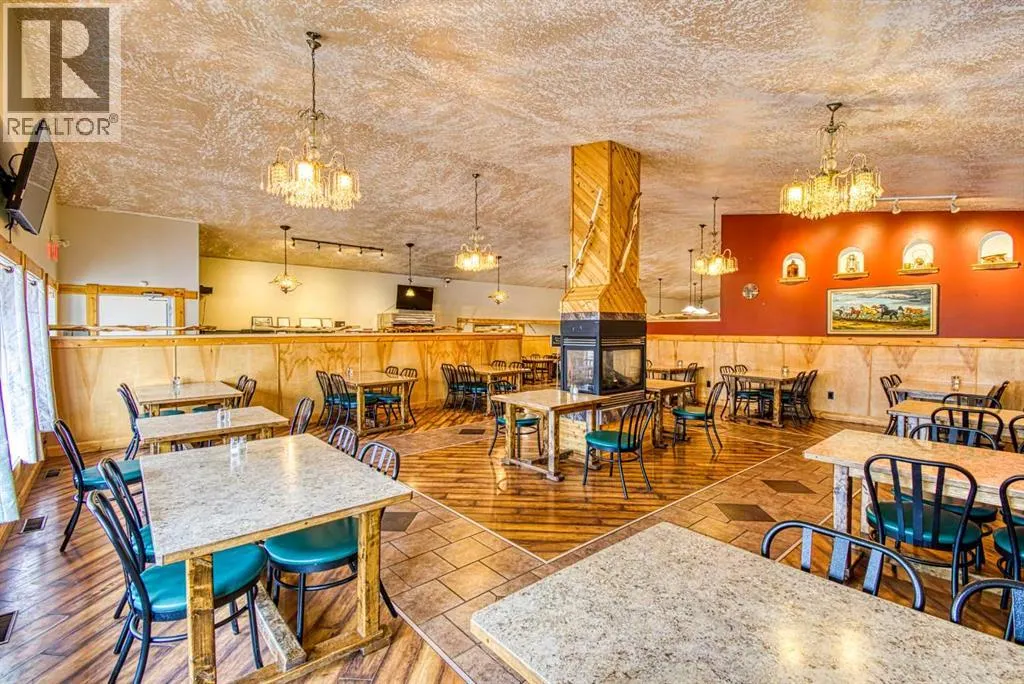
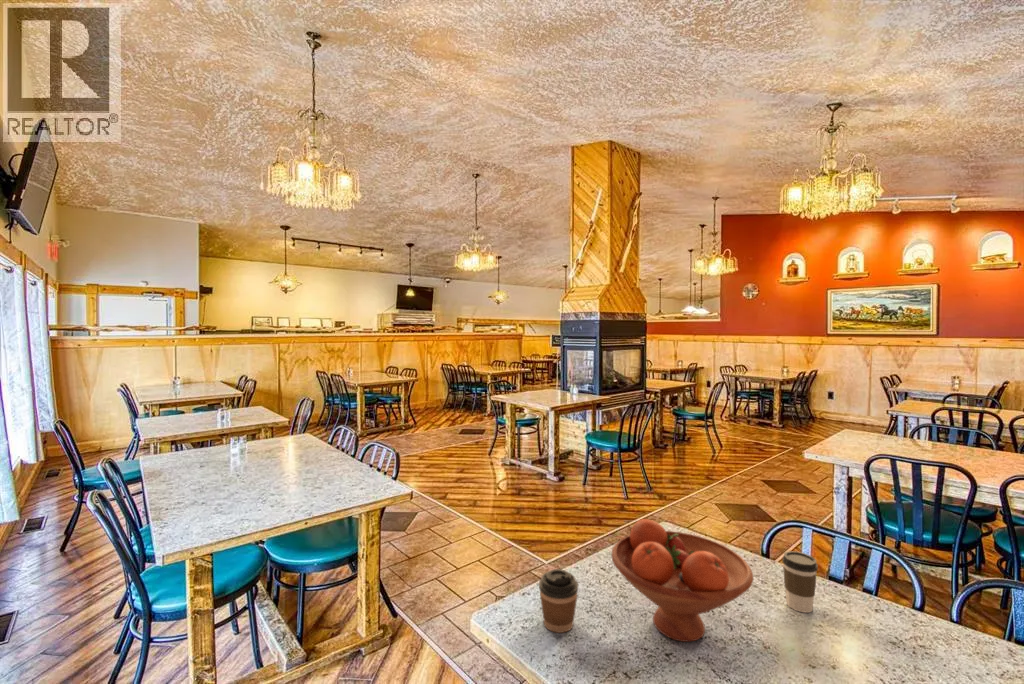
+ coffee cup [538,568,579,634]
+ coffee cup [781,550,819,614]
+ fruit bowl [610,518,754,643]
